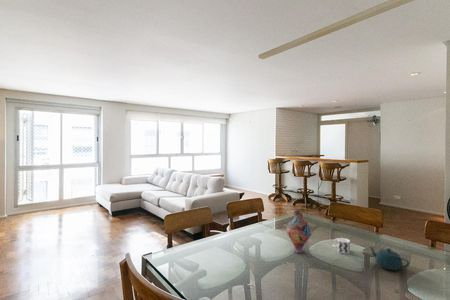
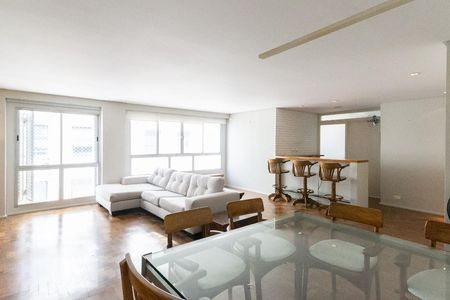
- cup [333,237,351,255]
- teapot [368,245,410,271]
- vase [285,211,312,254]
